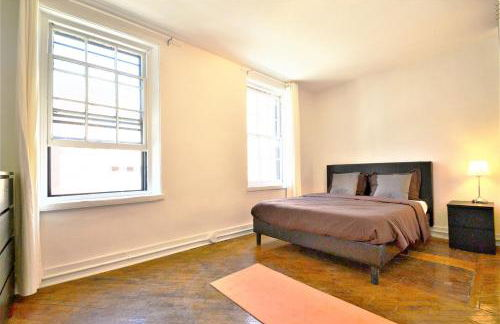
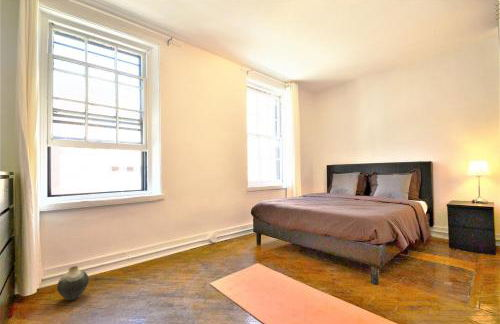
+ vase [56,265,90,302]
